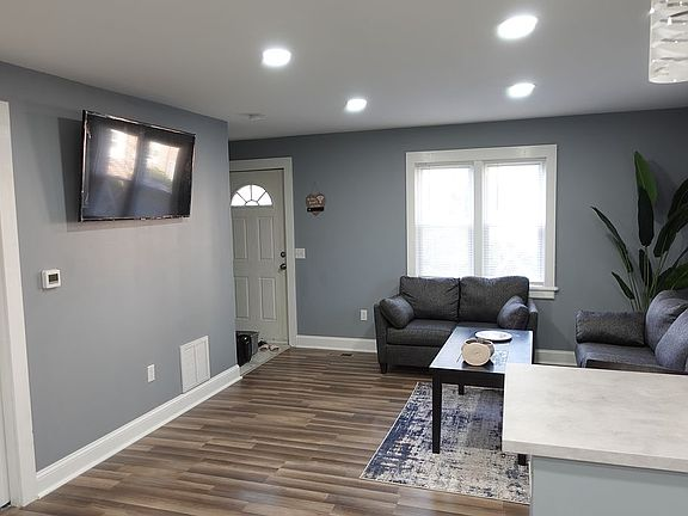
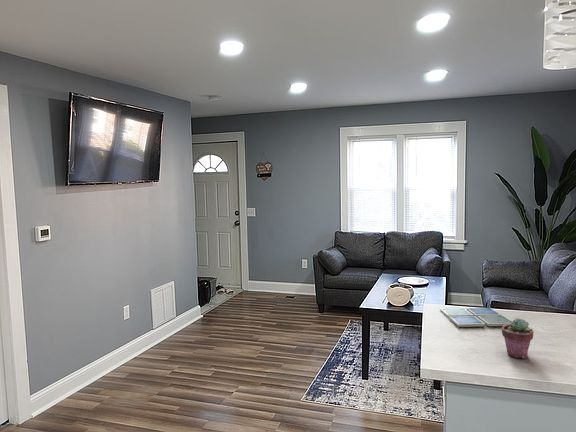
+ drink coaster [439,307,513,328]
+ potted succulent [501,317,535,359]
